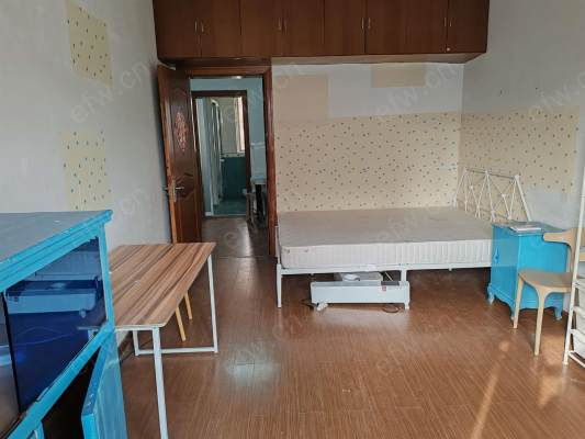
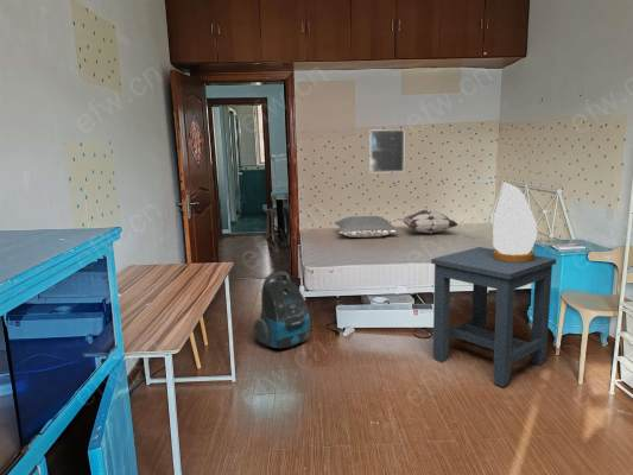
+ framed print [368,128,405,173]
+ decorative pillow [397,209,458,235]
+ table lamp [492,182,538,262]
+ side table [430,246,557,388]
+ vacuum cleaner [253,270,311,349]
+ pillow [334,215,400,239]
